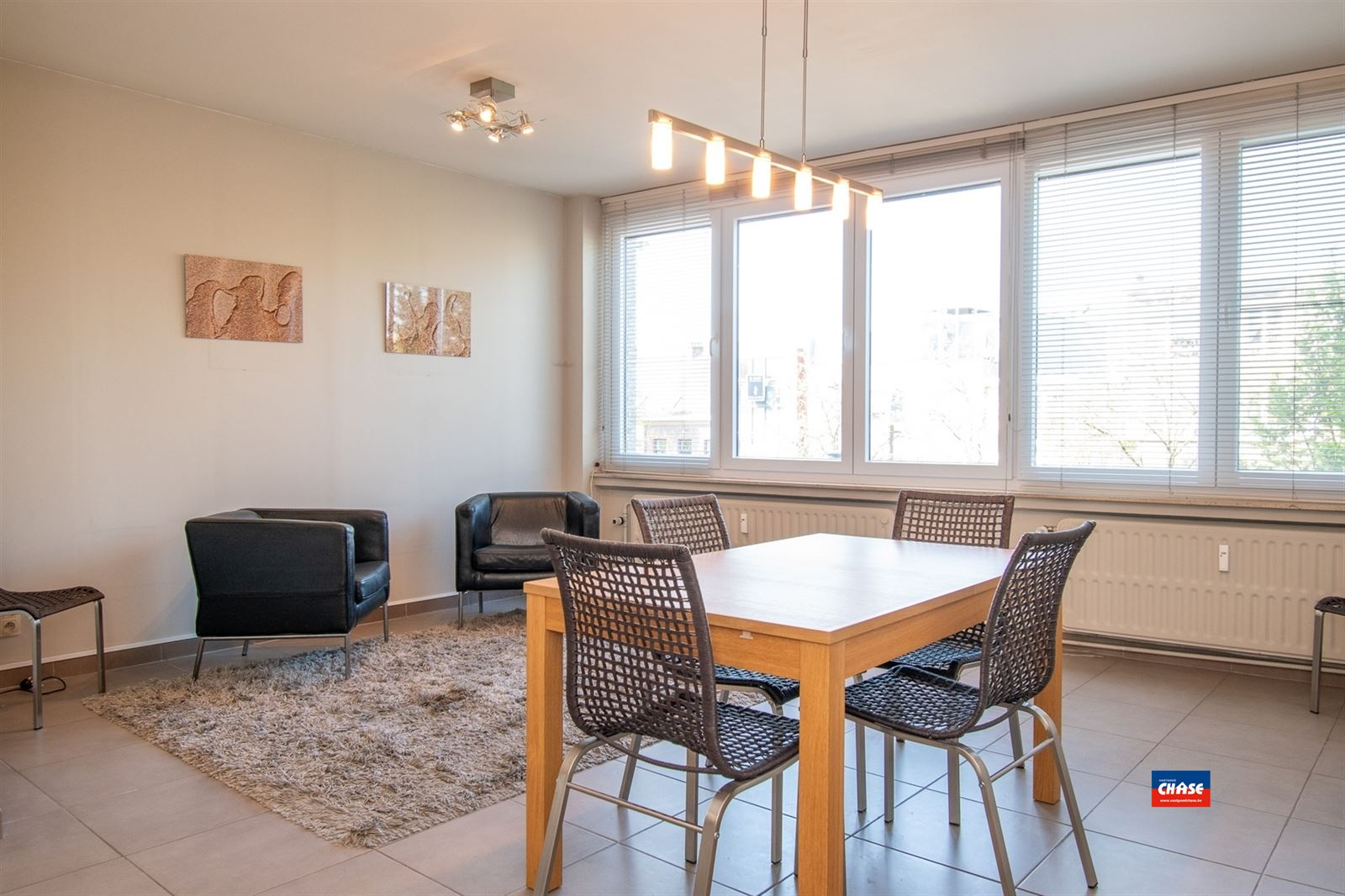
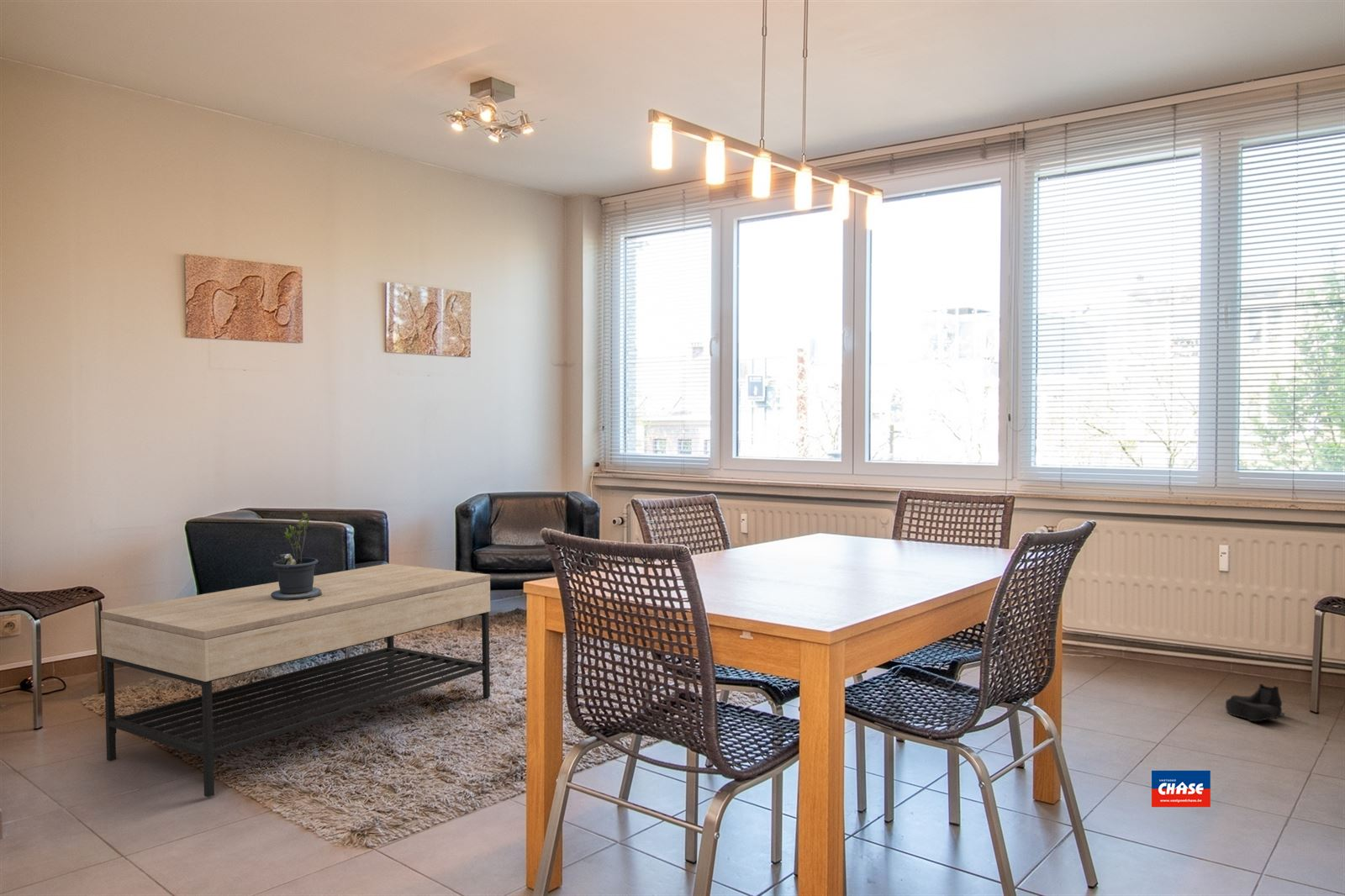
+ boots [1225,680,1285,722]
+ coffee table [100,563,491,798]
+ potted plant [271,512,322,601]
